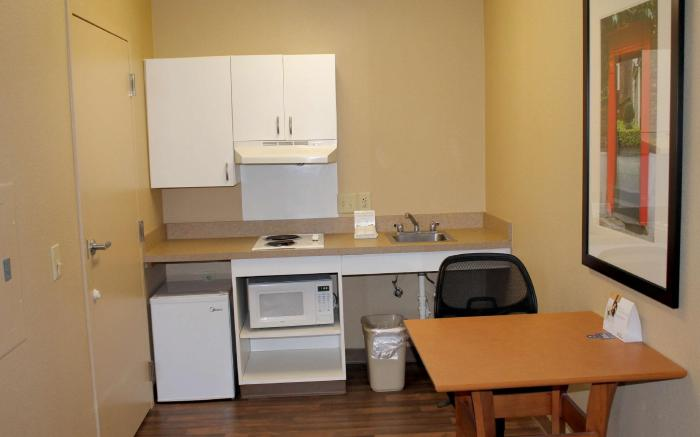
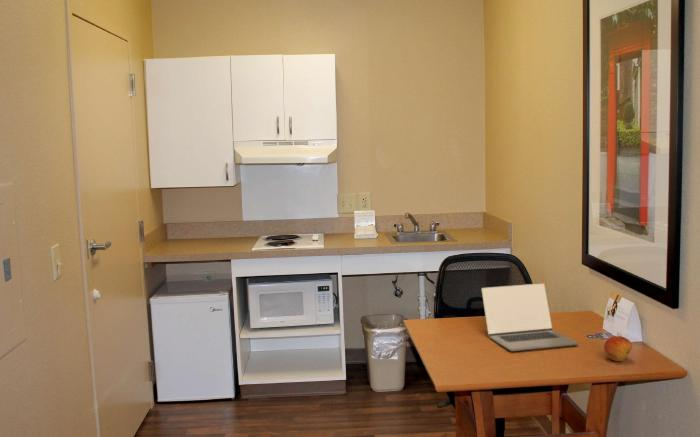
+ laptop [480,282,580,352]
+ fruit [603,335,633,362]
